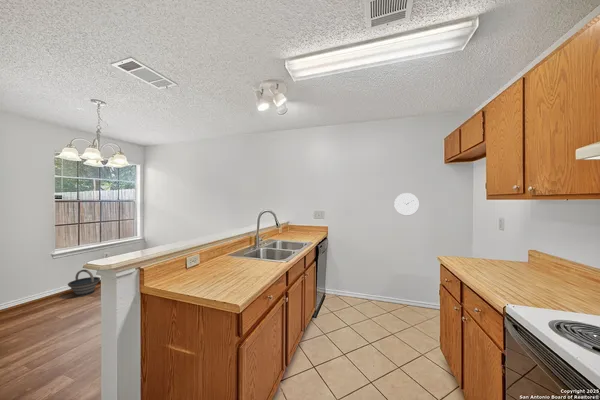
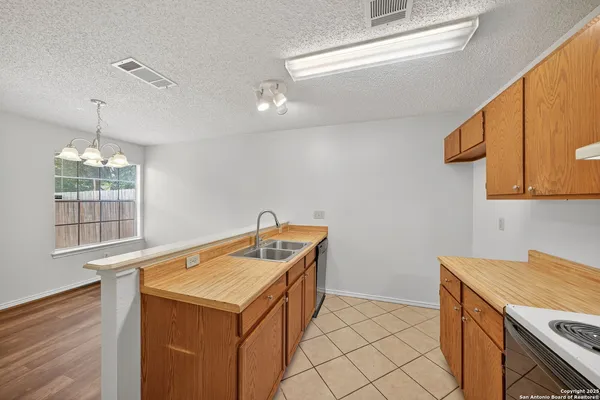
- wall clock [393,192,420,217]
- bucket [67,269,101,296]
